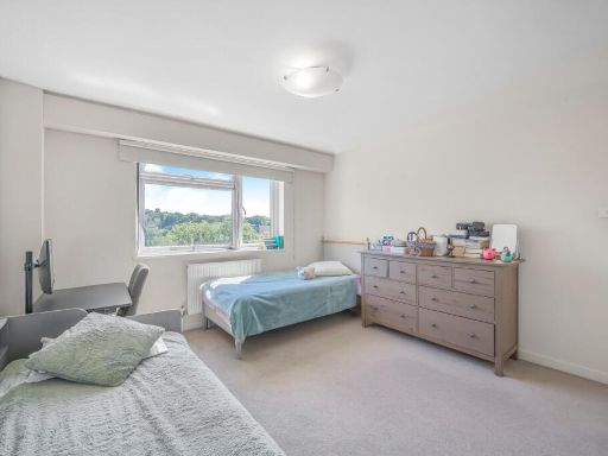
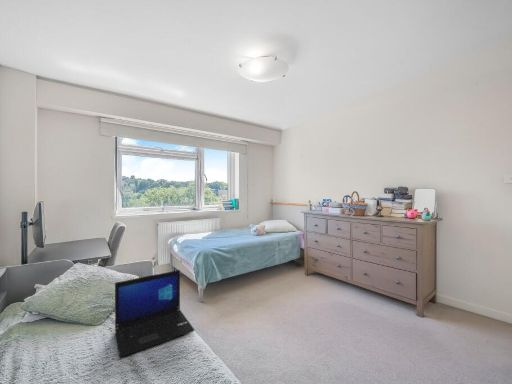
+ laptop [114,269,195,359]
